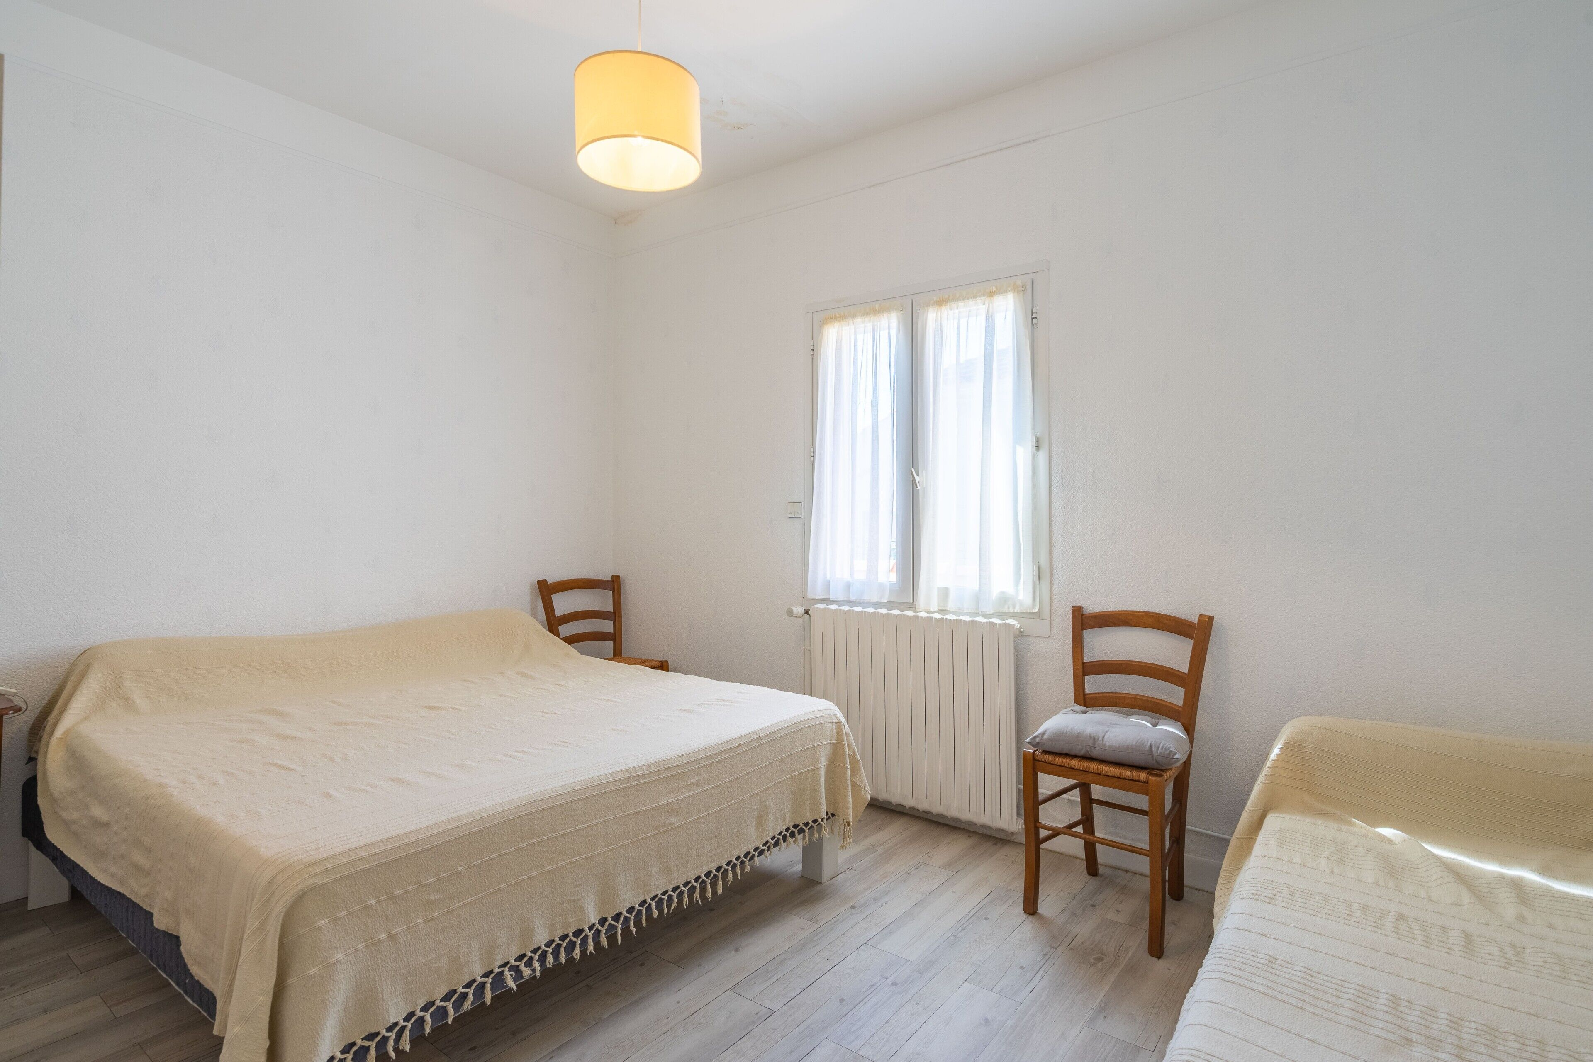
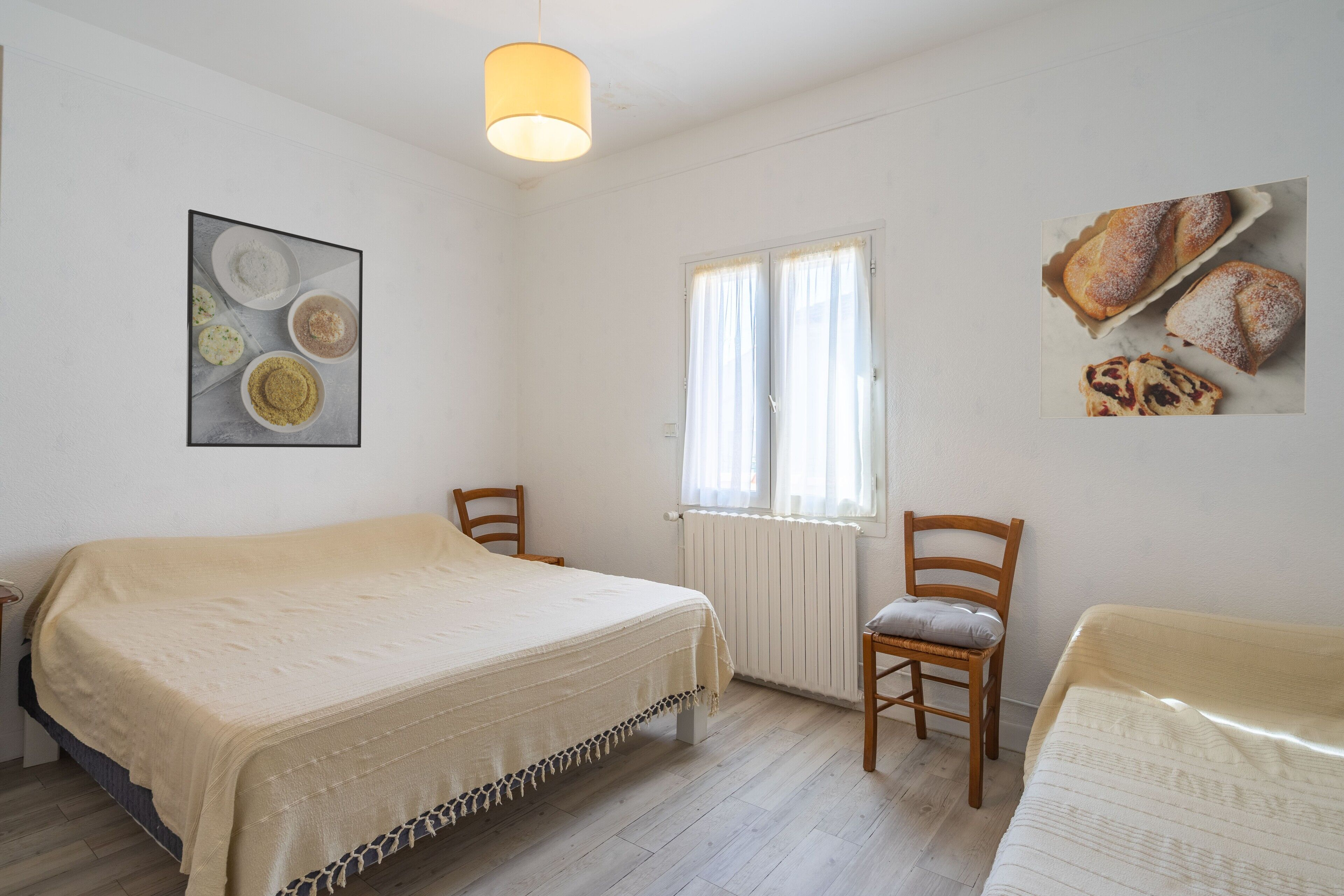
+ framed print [186,209,363,448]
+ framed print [1039,175,1309,419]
